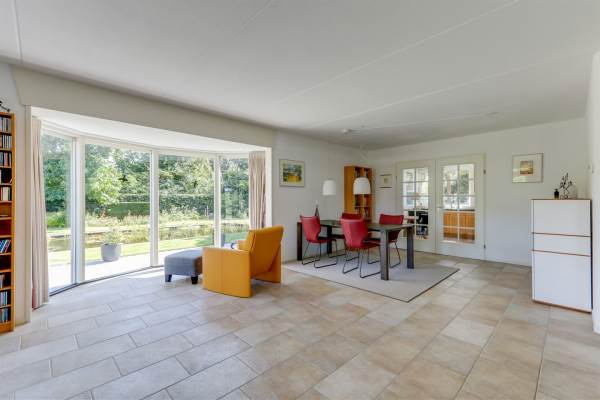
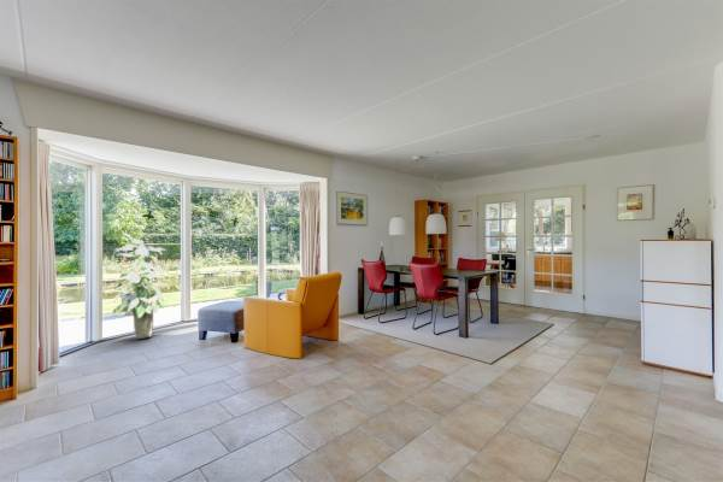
+ indoor plant [111,239,171,340]
